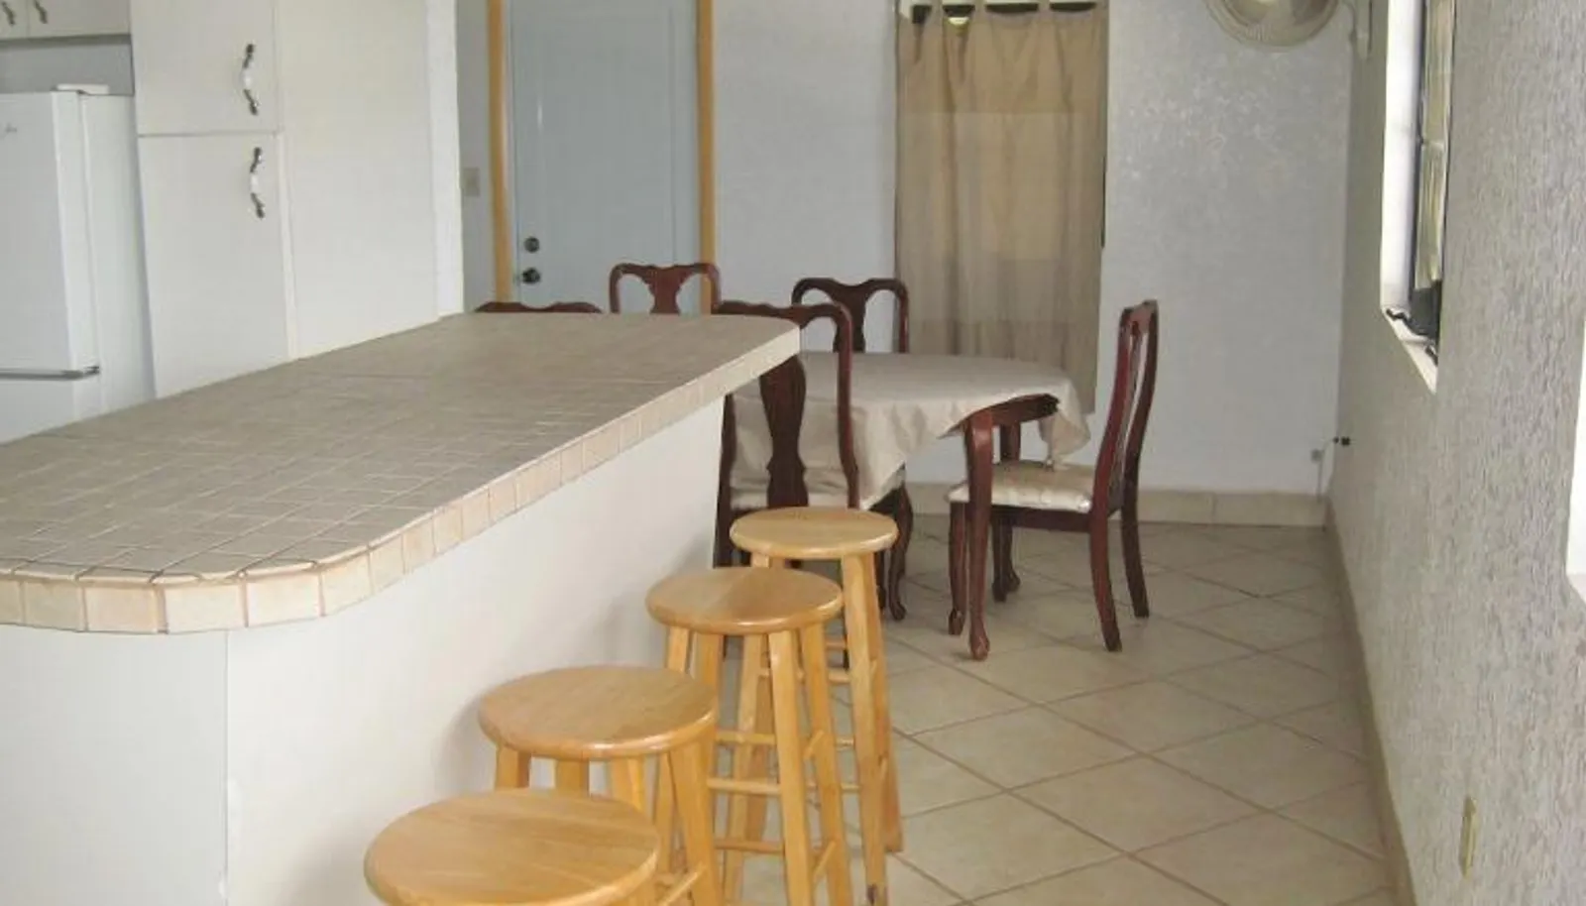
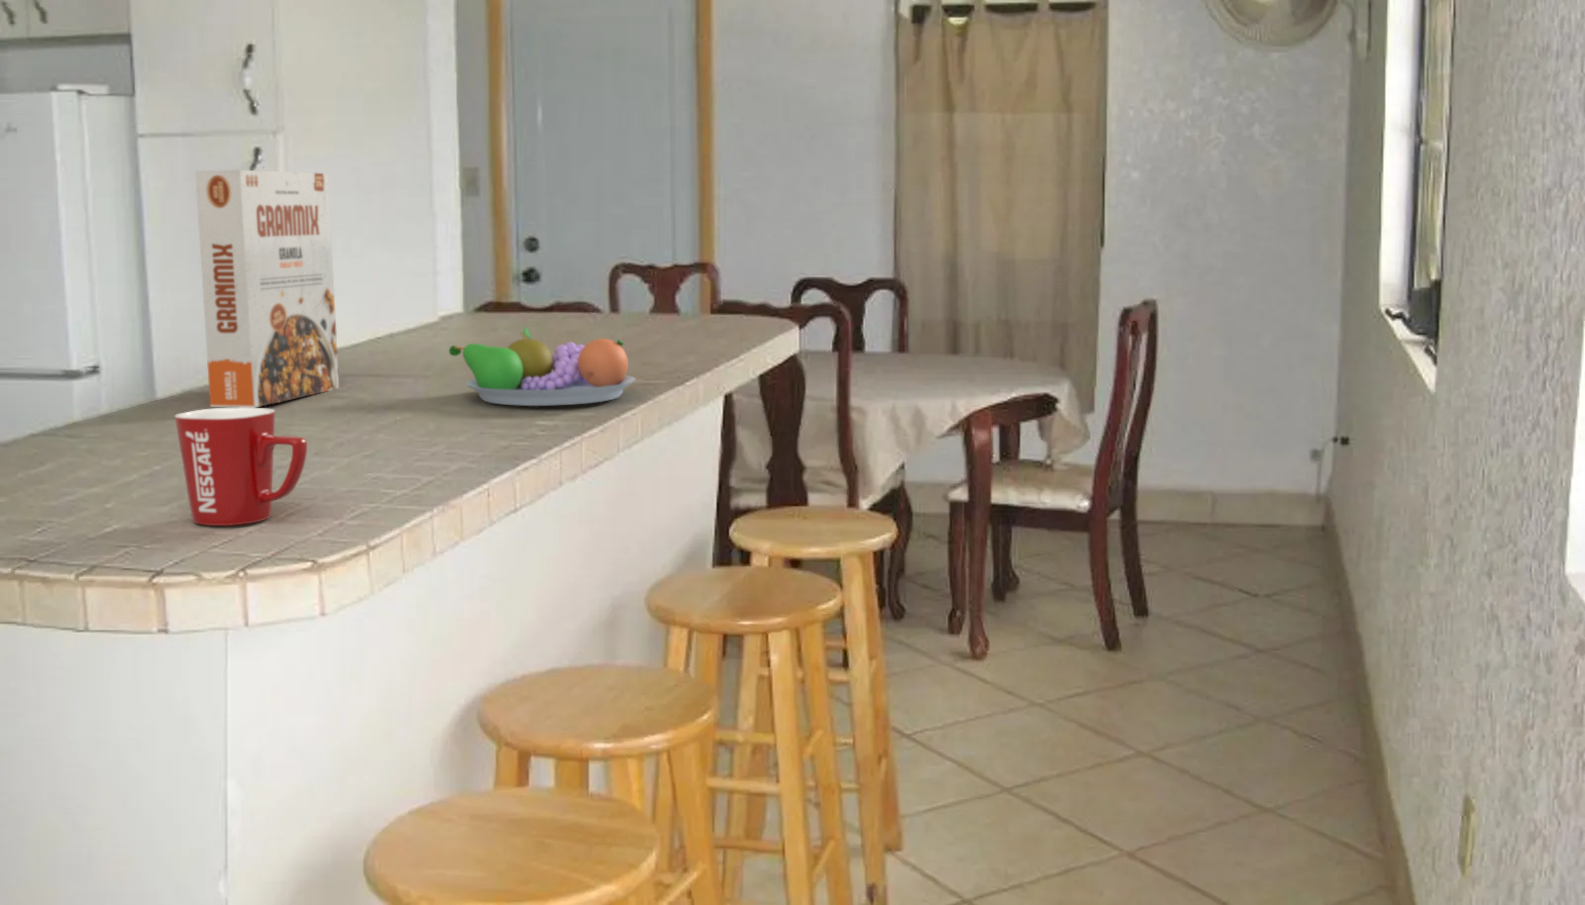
+ cereal box [194,170,340,408]
+ mug [173,407,308,526]
+ fruit bowl [447,325,637,407]
